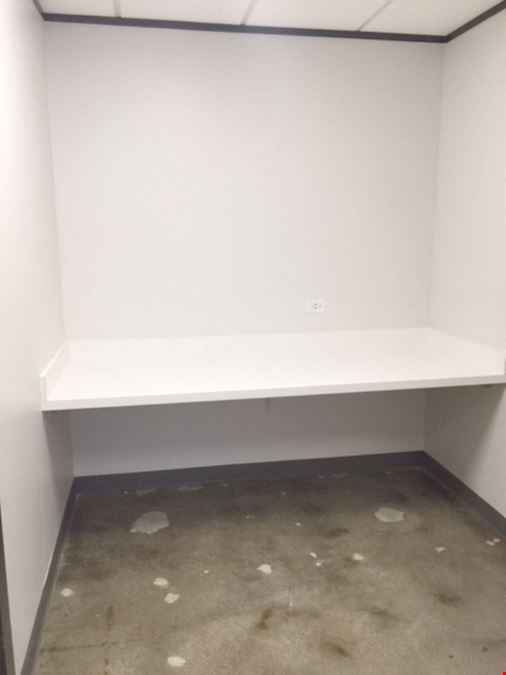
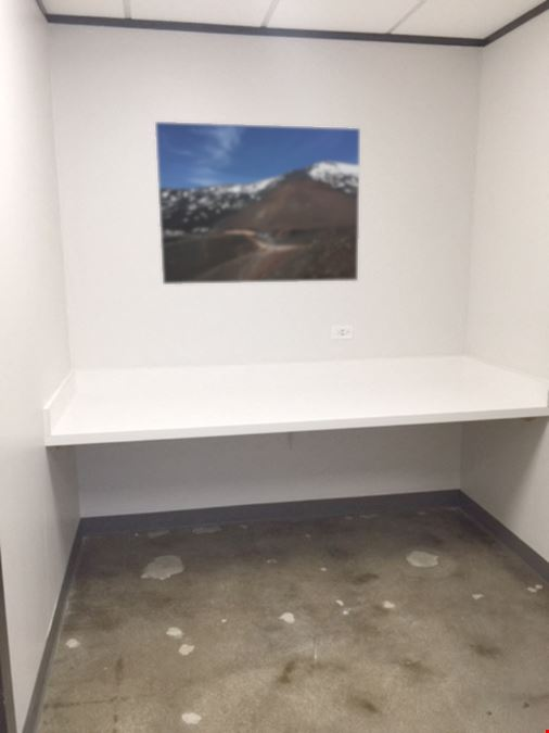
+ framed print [154,121,361,286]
